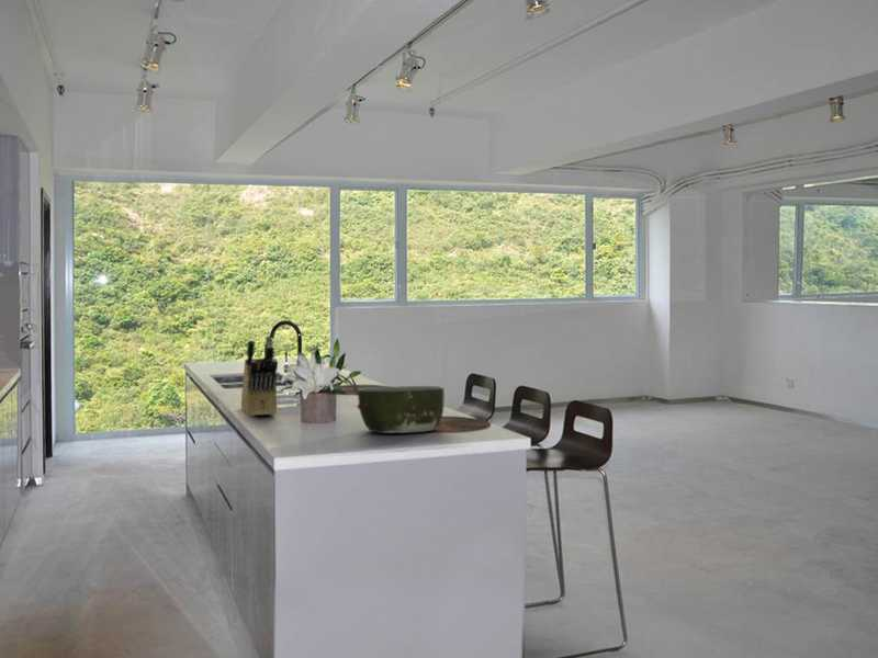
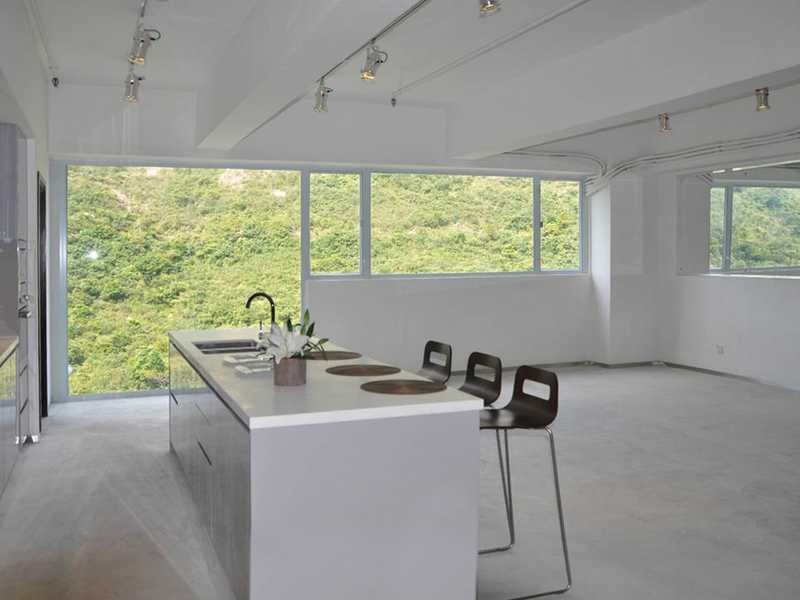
- knife block [240,334,279,418]
- bowl [357,385,446,434]
